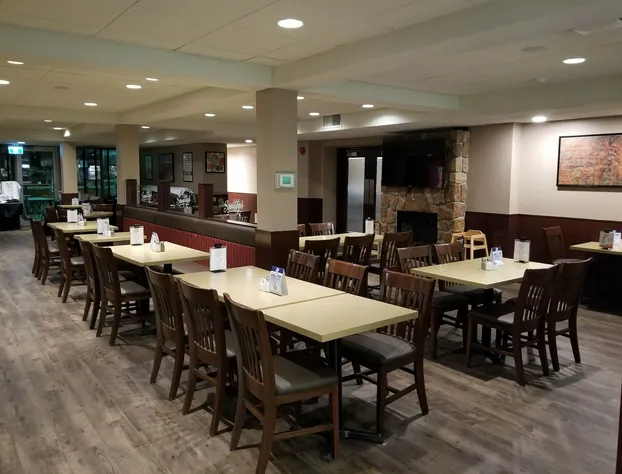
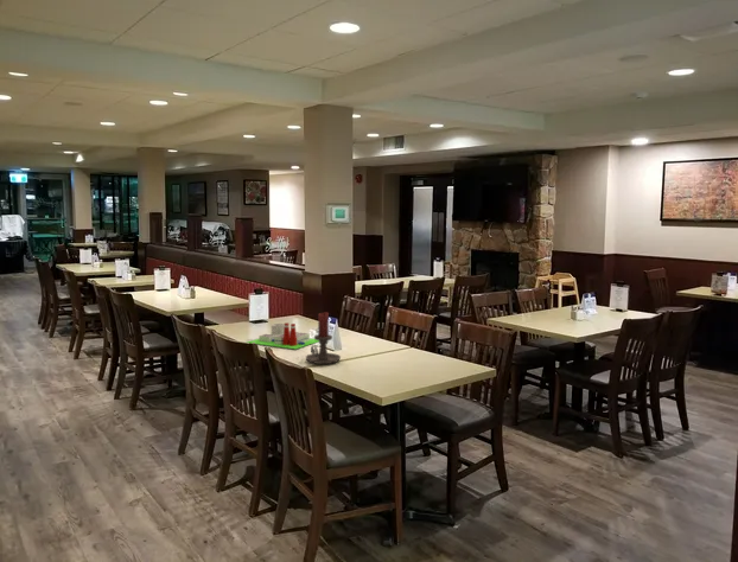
+ candle holder [305,311,342,365]
+ architectural model [246,321,319,350]
